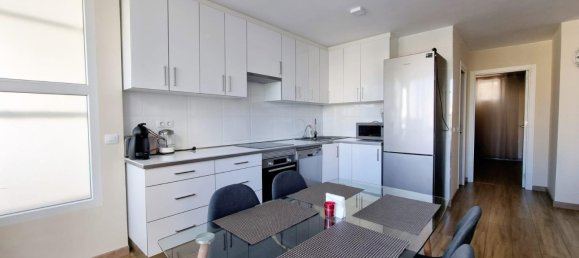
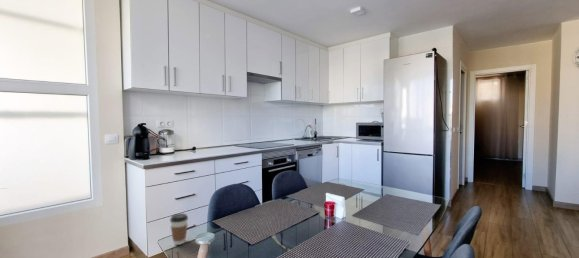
+ coffee cup [169,213,189,246]
